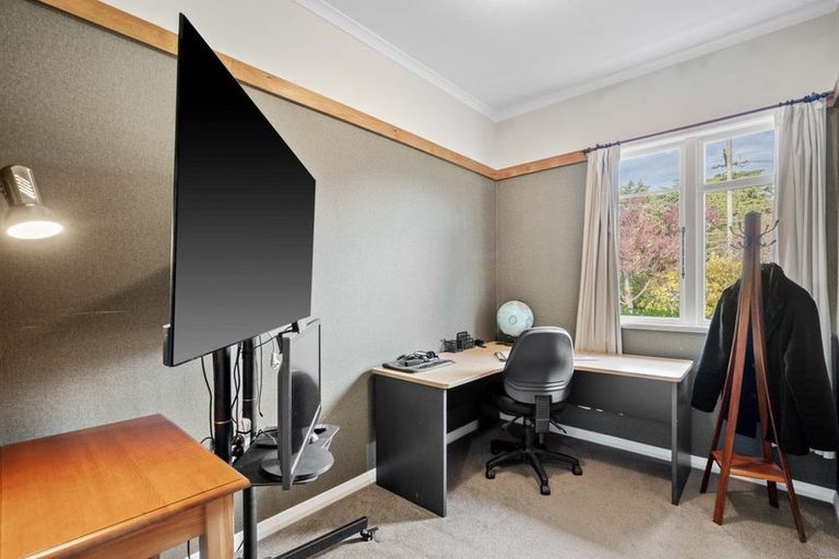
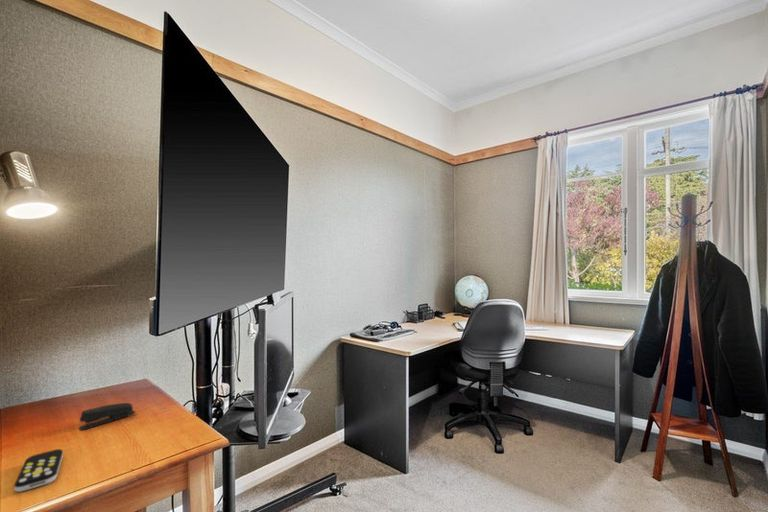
+ stapler [78,402,136,431]
+ remote control [13,448,64,493]
